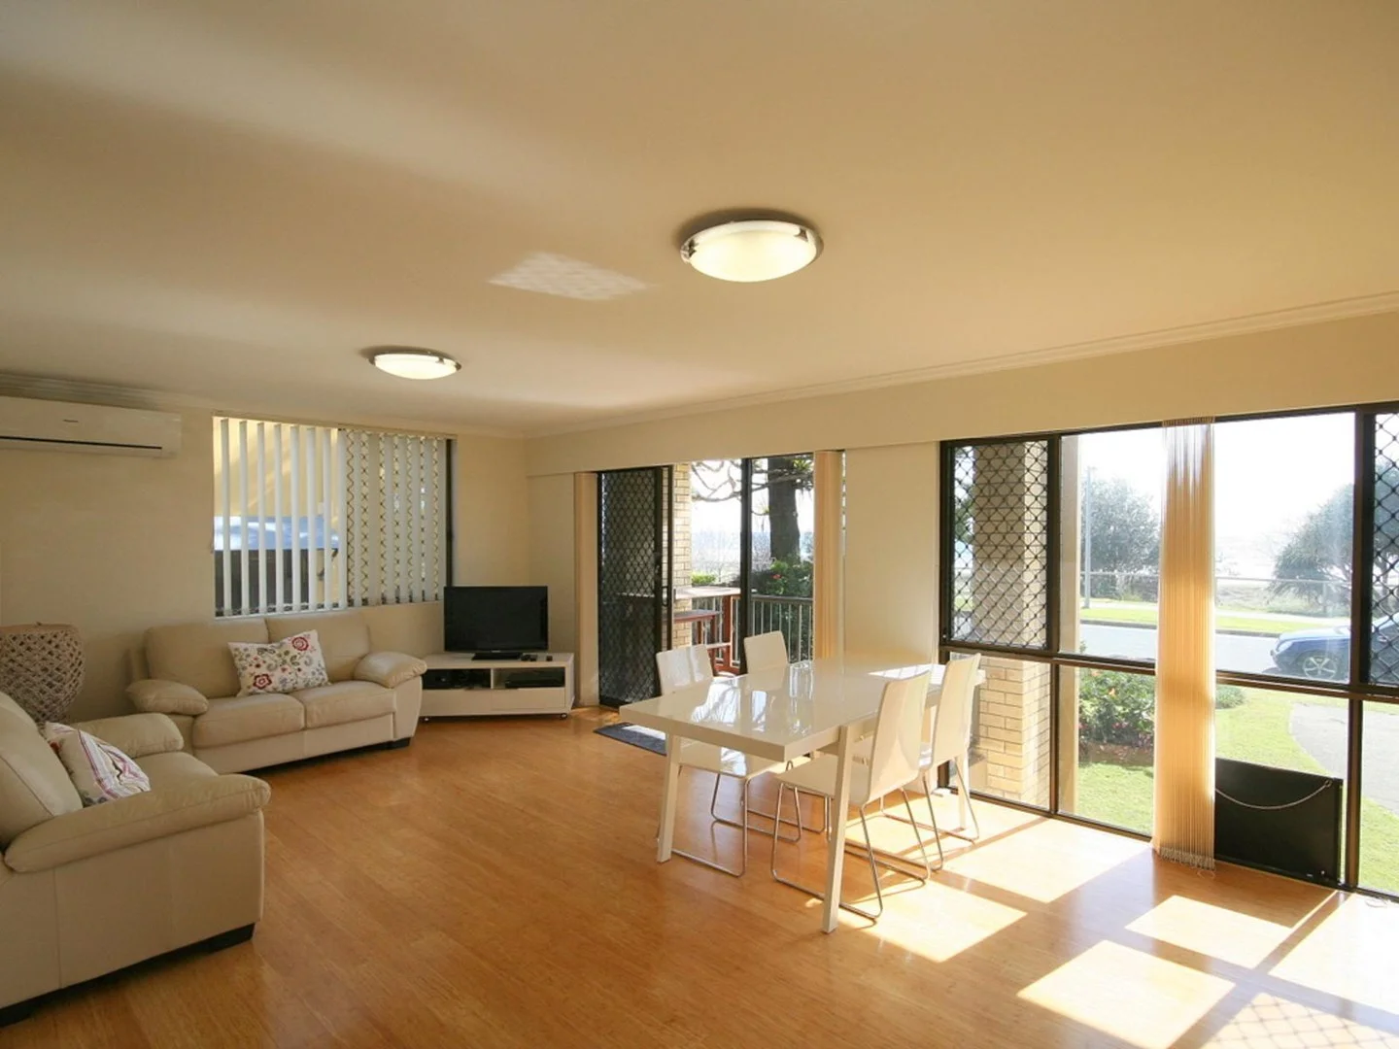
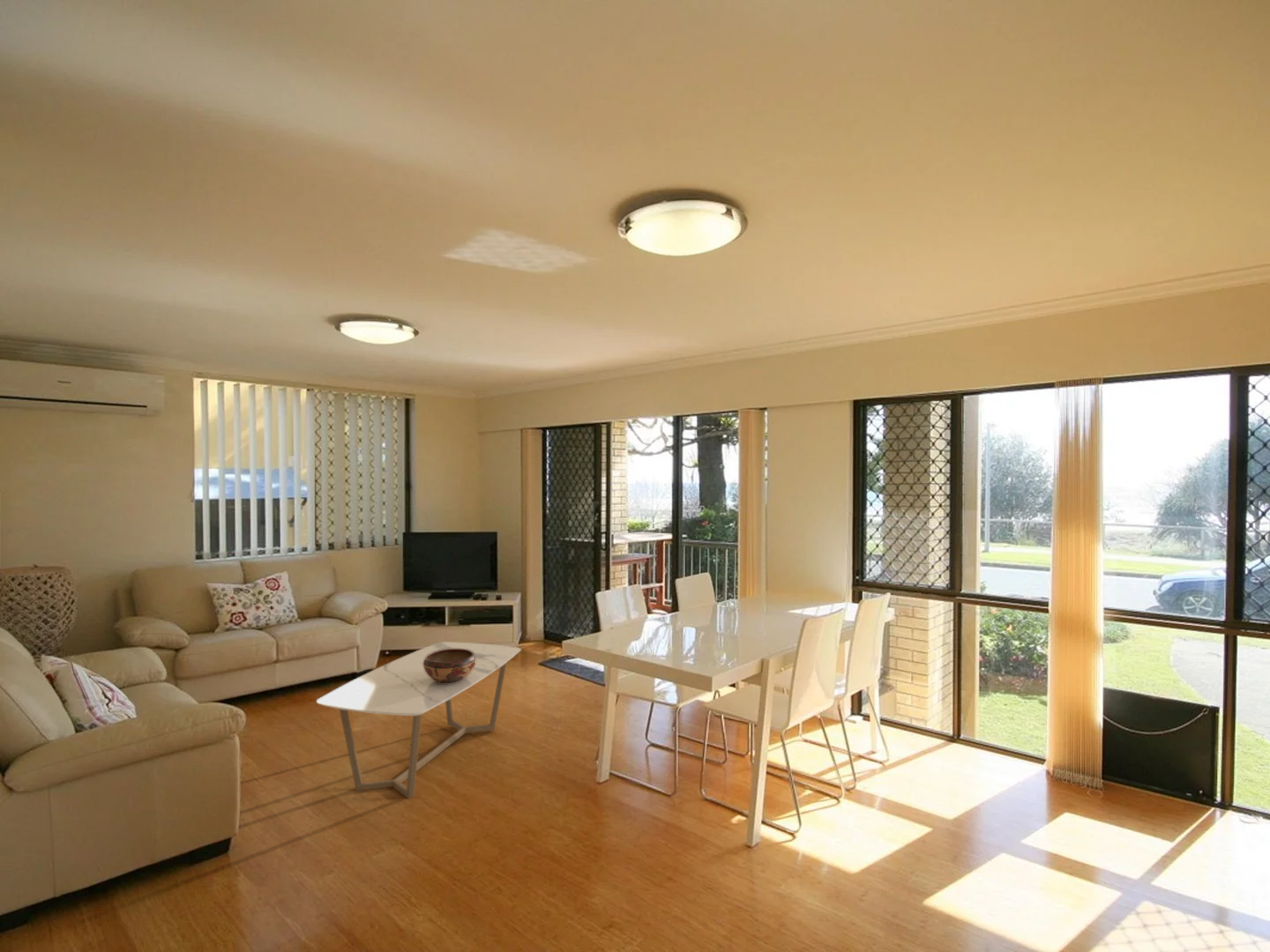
+ decorative bowl [423,649,476,683]
+ coffee table [316,641,522,800]
